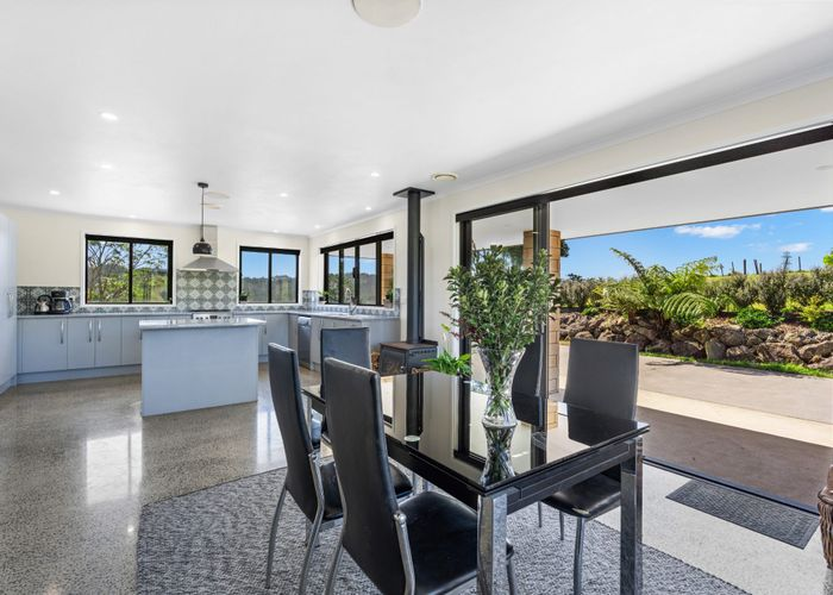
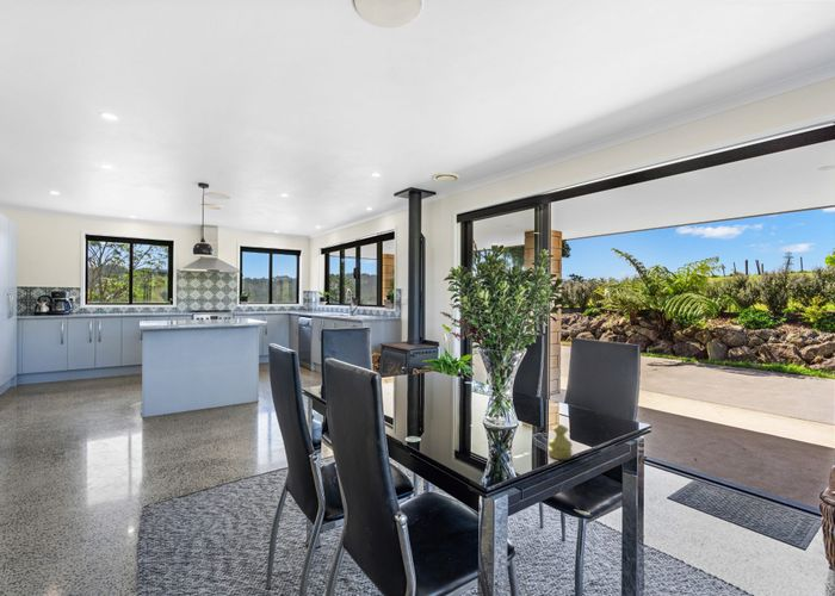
+ salt shaker [548,423,574,460]
